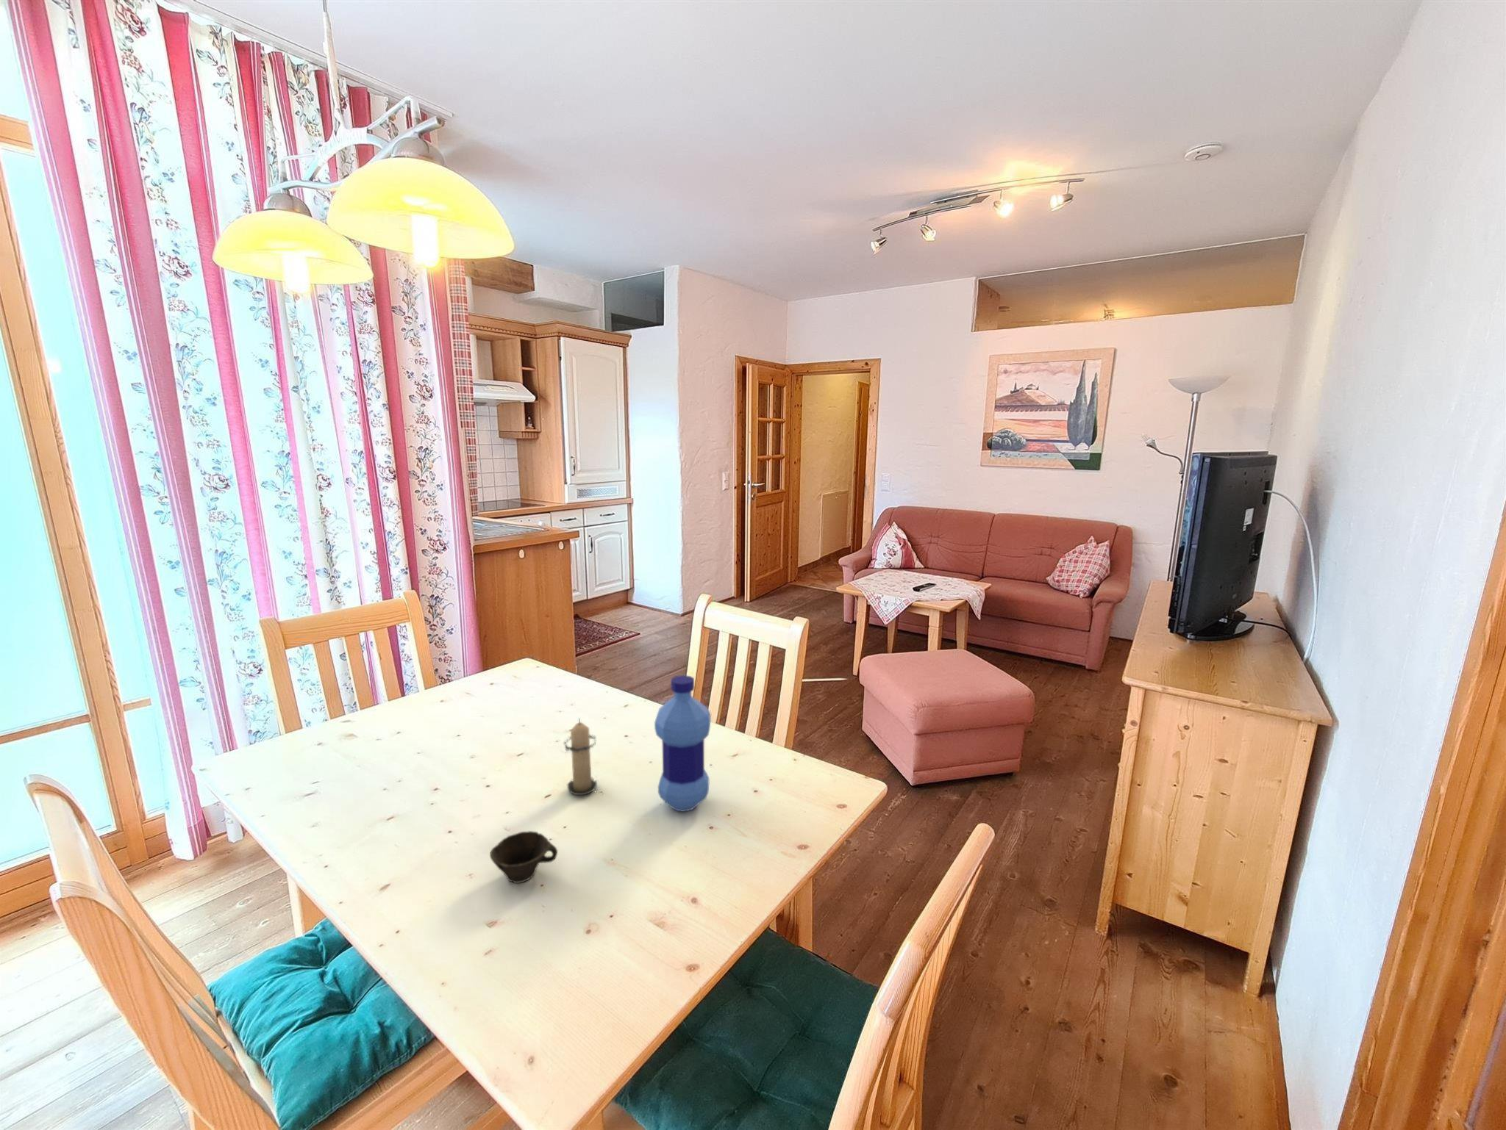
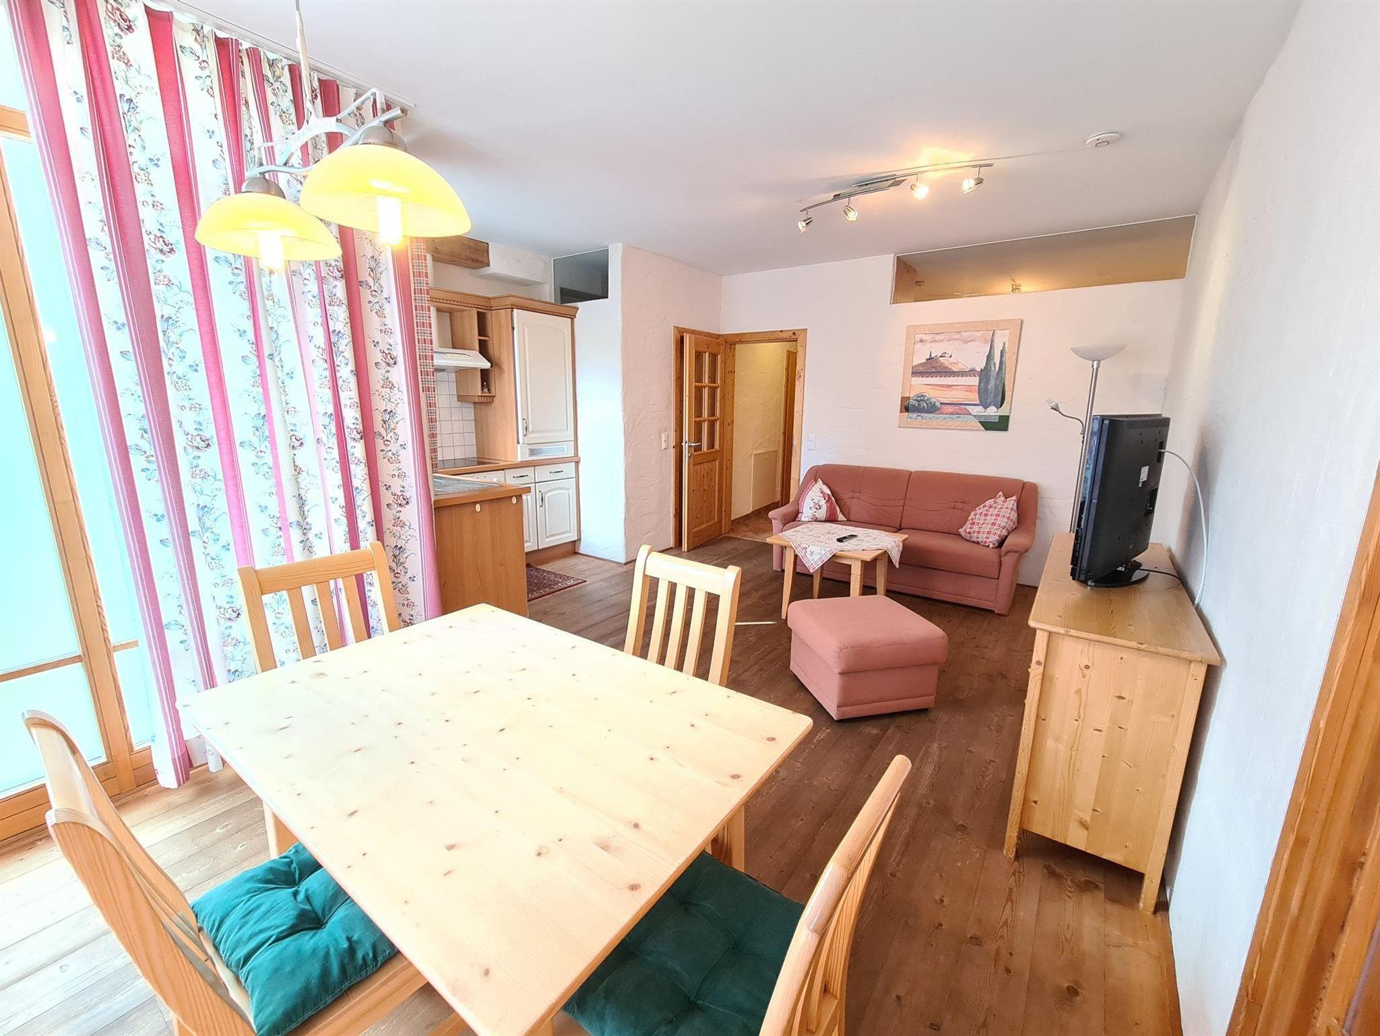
- candle [563,718,599,795]
- water bottle [653,674,711,813]
- cup [489,830,558,884]
